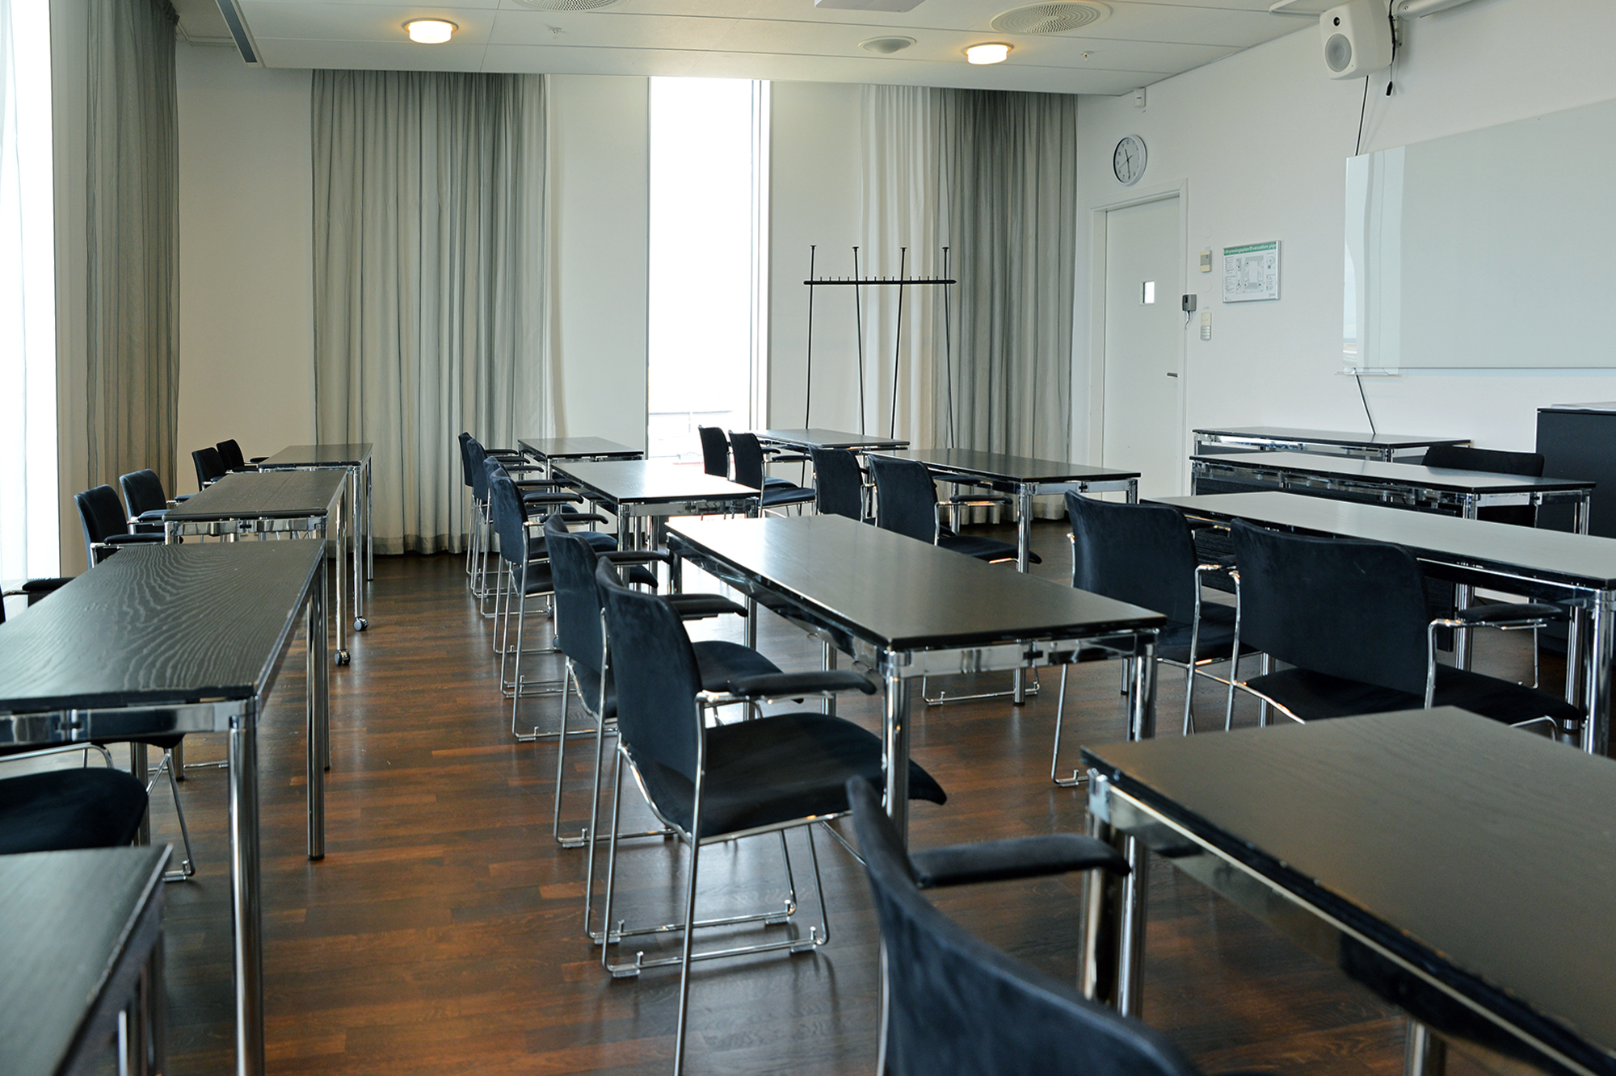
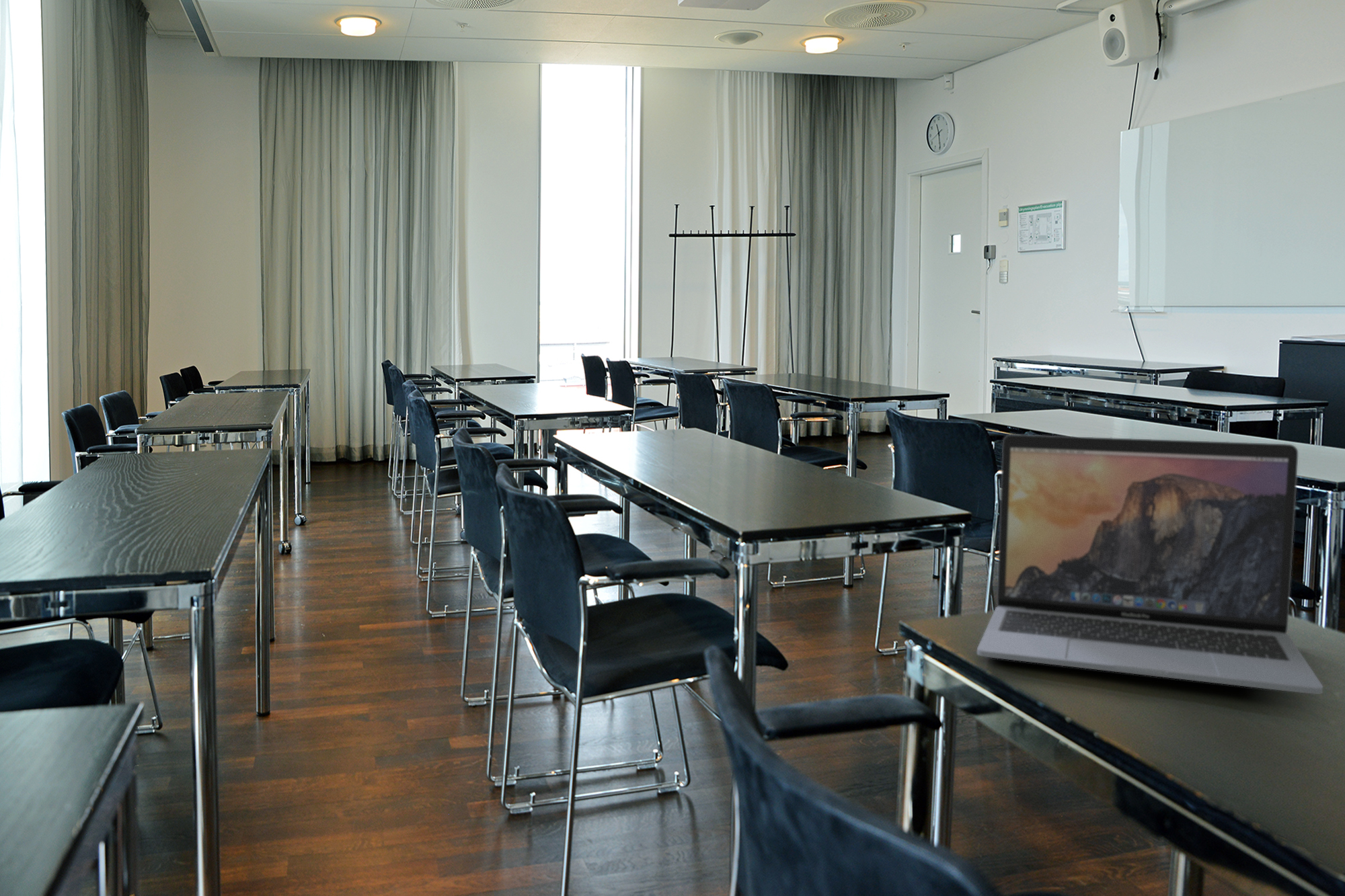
+ laptop [976,434,1323,695]
